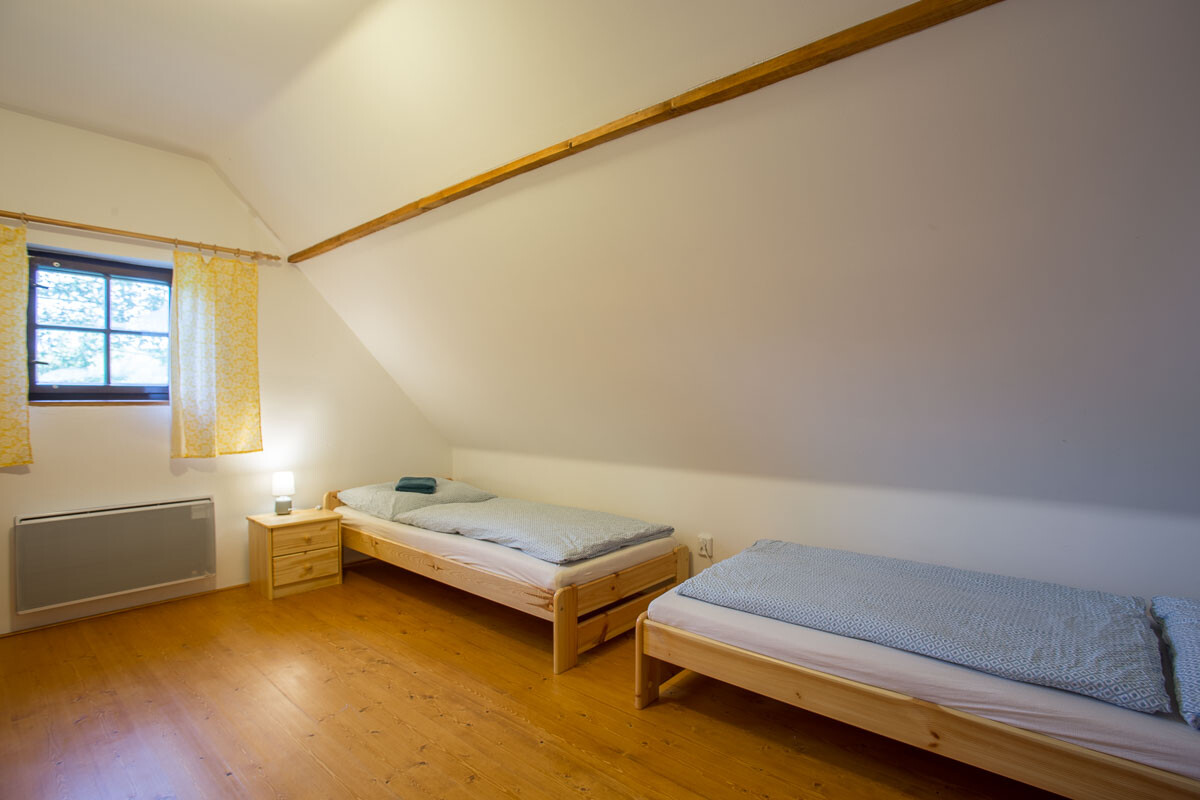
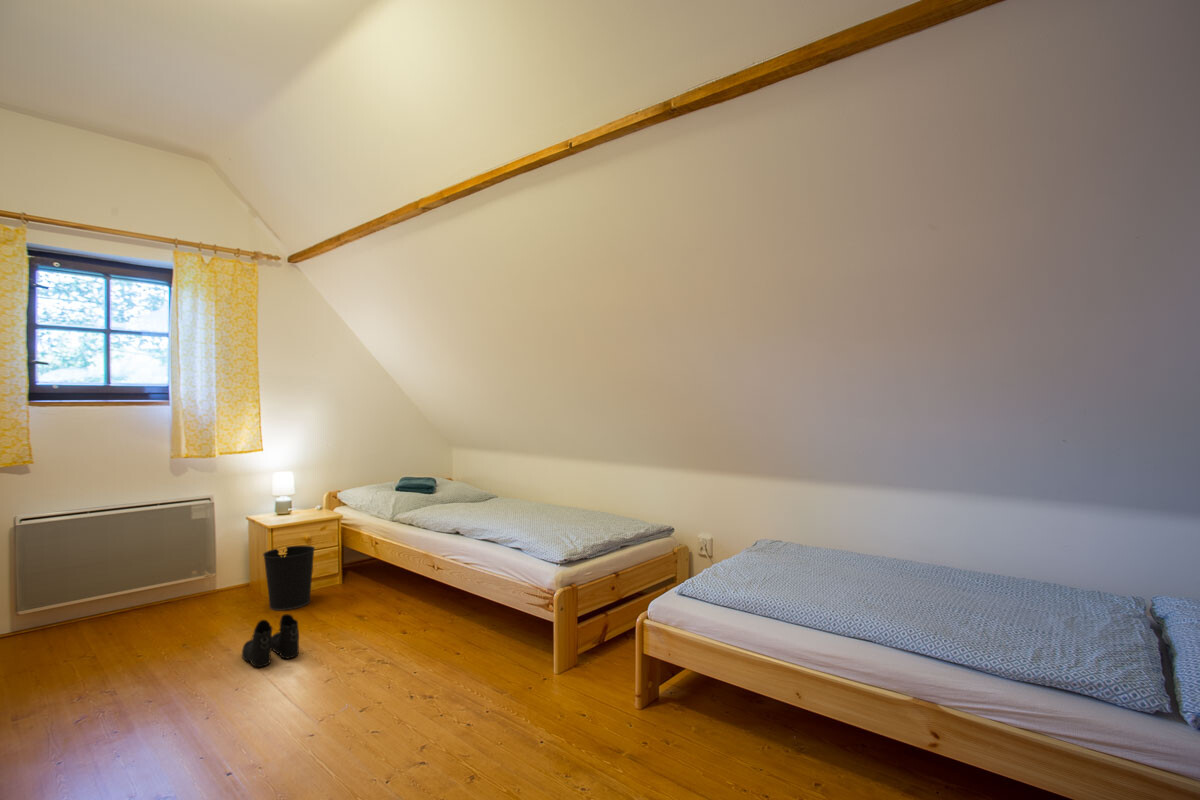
+ wastebasket [262,545,316,612]
+ boots [241,613,300,668]
